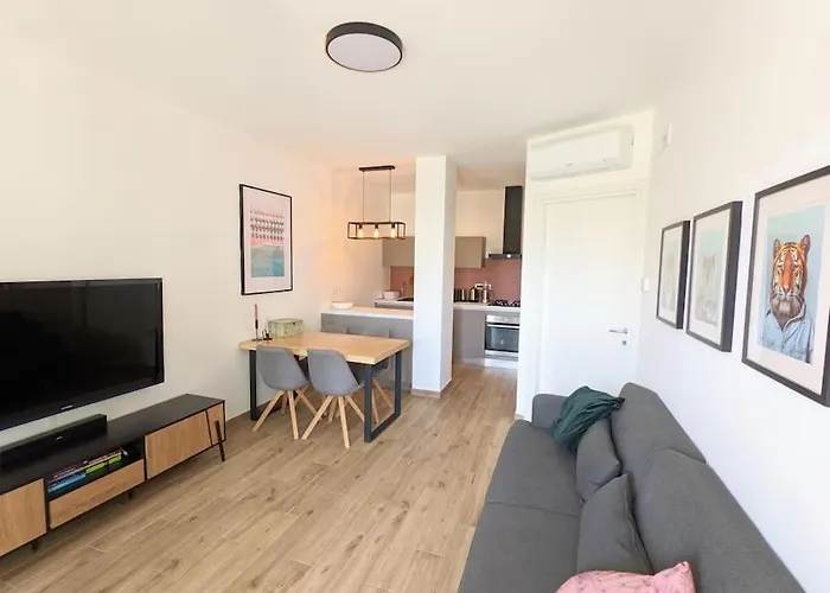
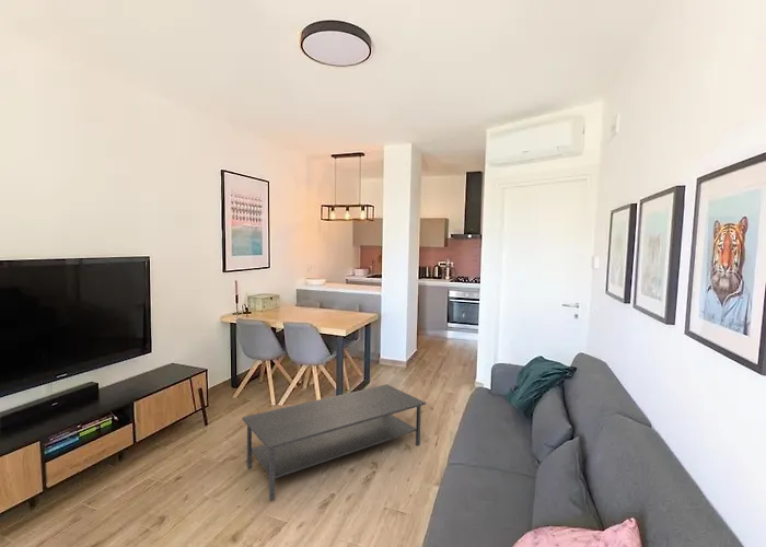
+ coffee table [242,383,427,501]
